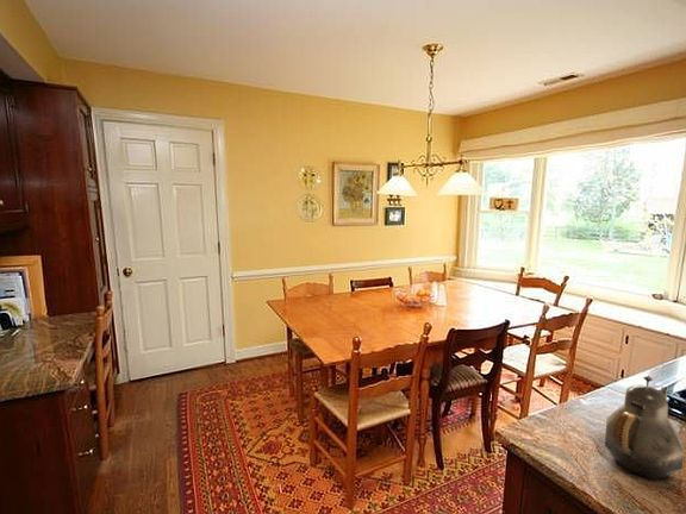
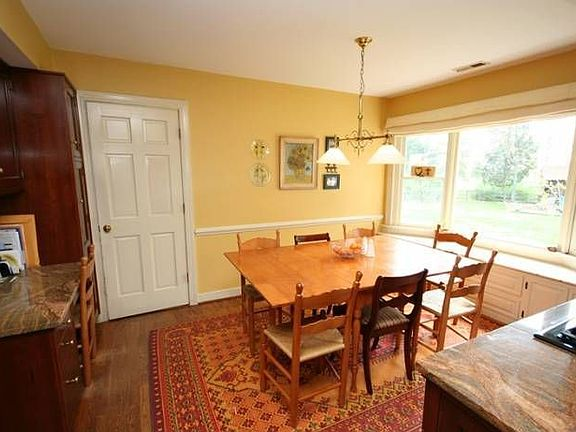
- teapot [604,375,685,481]
